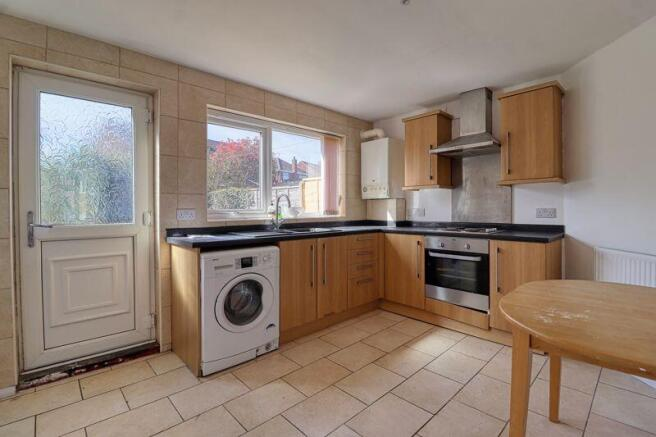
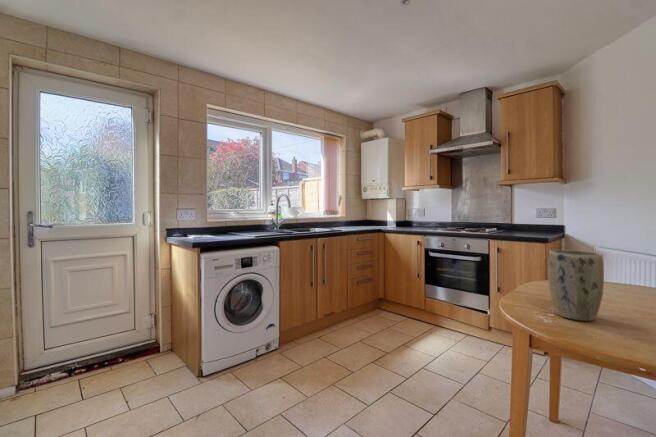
+ plant pot [547,249,605,322]
